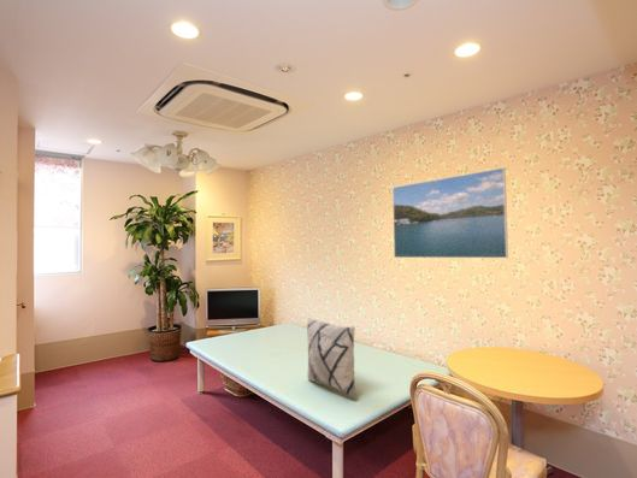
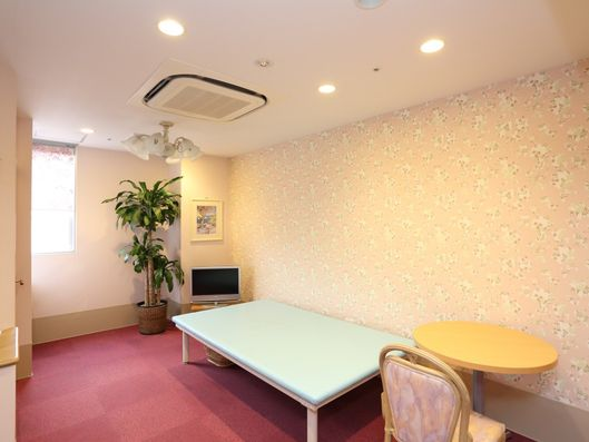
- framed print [391,166,509,259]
- decorative pillow [306,317,358,402]
